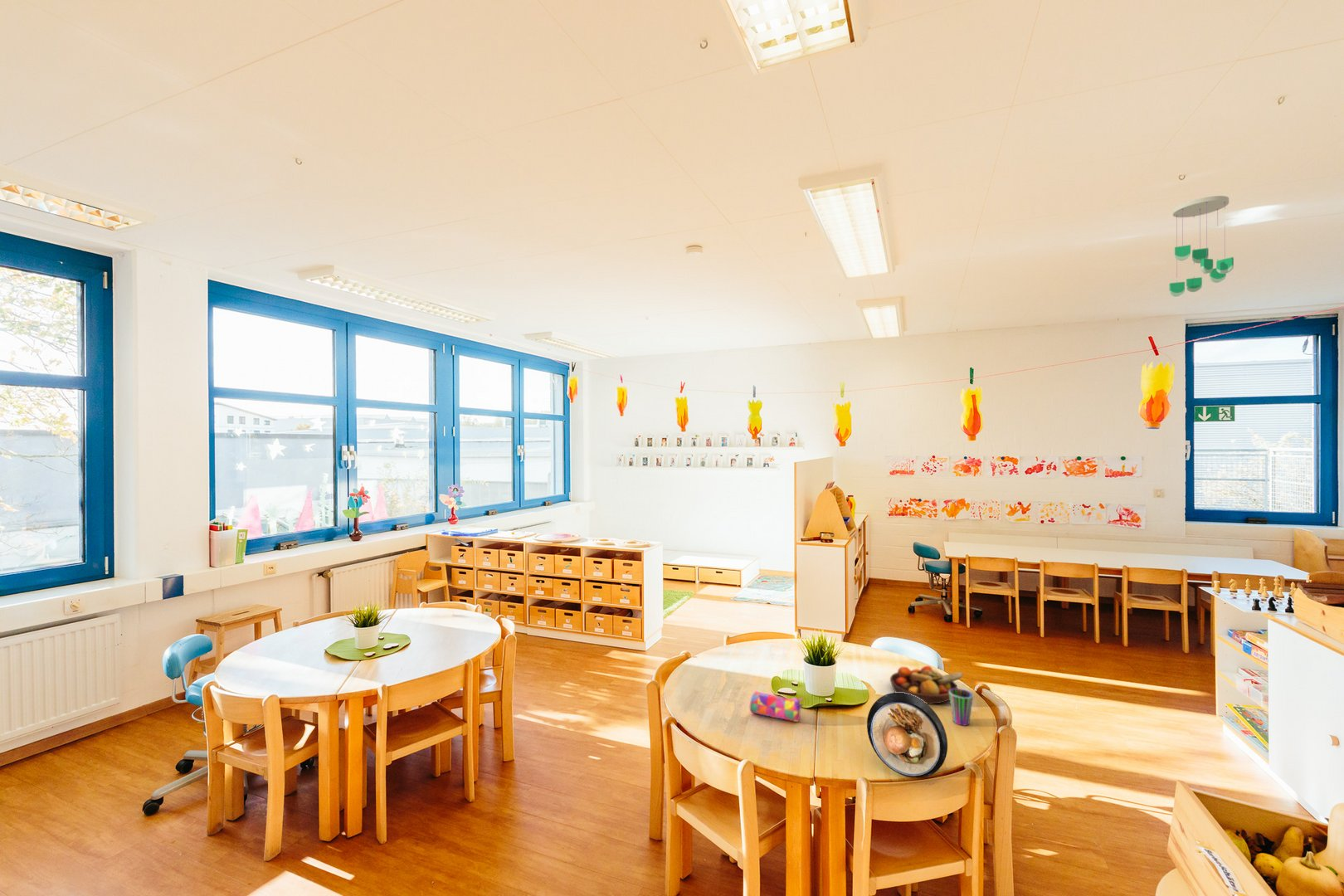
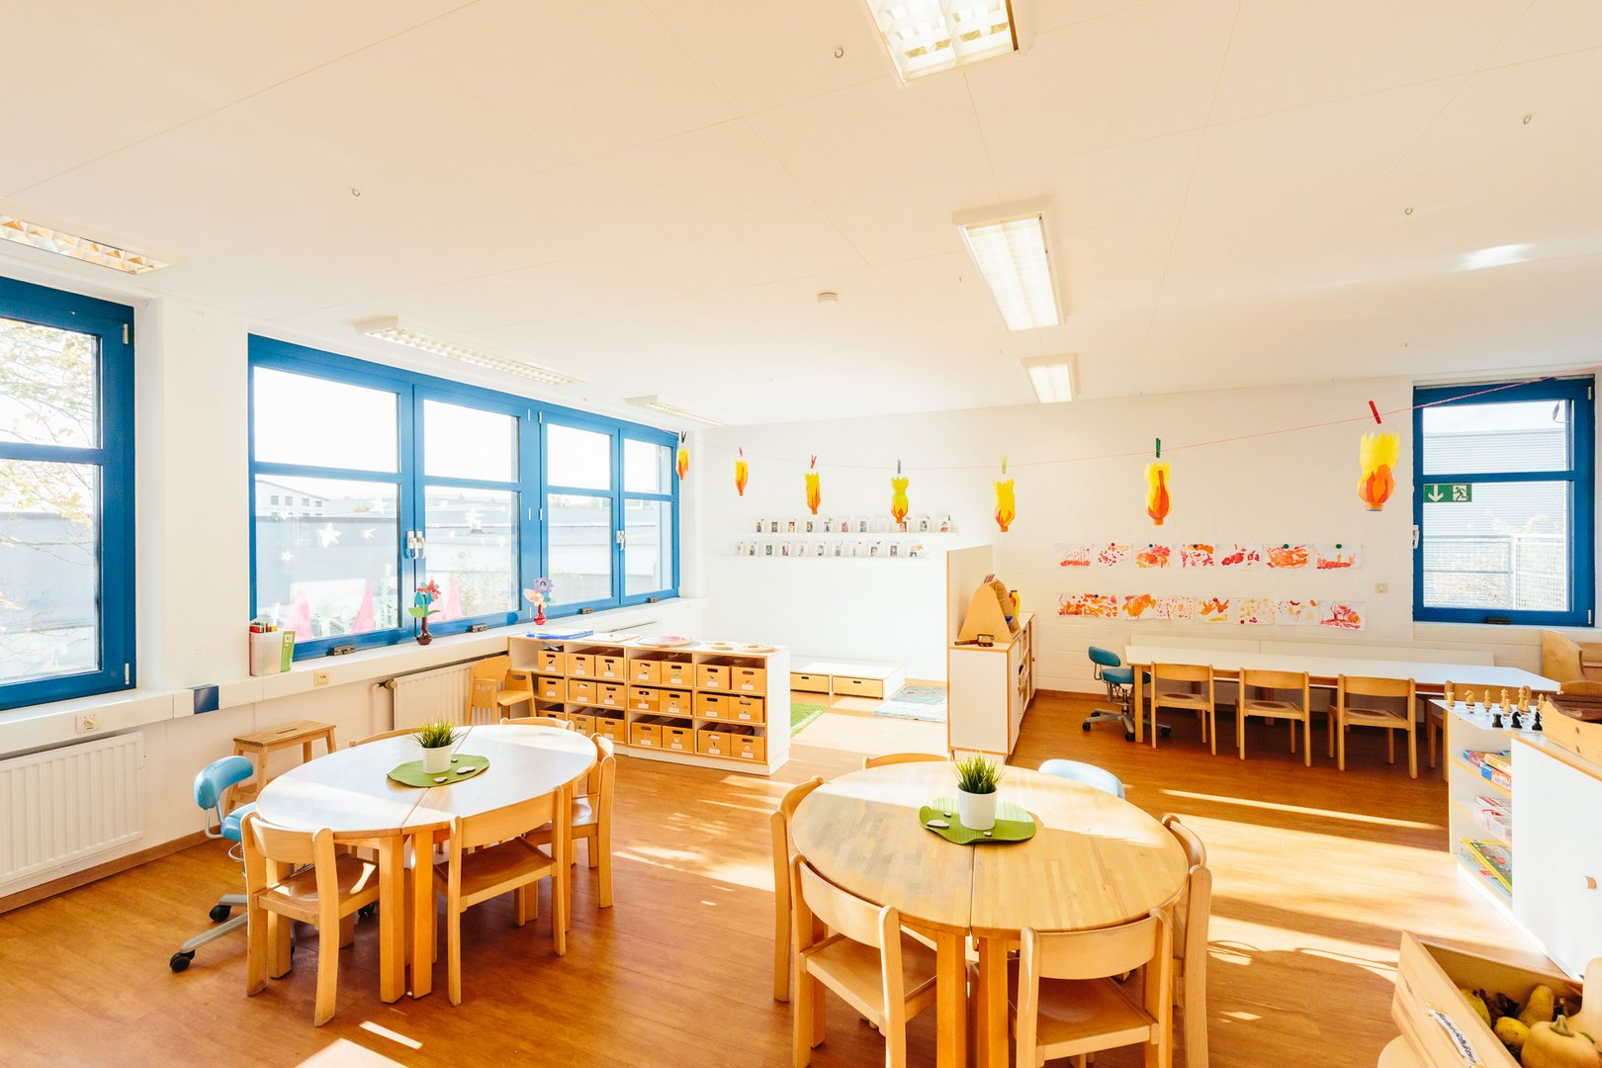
- ceiling mobile [1169,195,1234,297]
- cup [949,688,974,727]
- fruit bowl [889,665,964,705]
- pencil case [749,690,804,723]
- plate [866,692,948,778]
